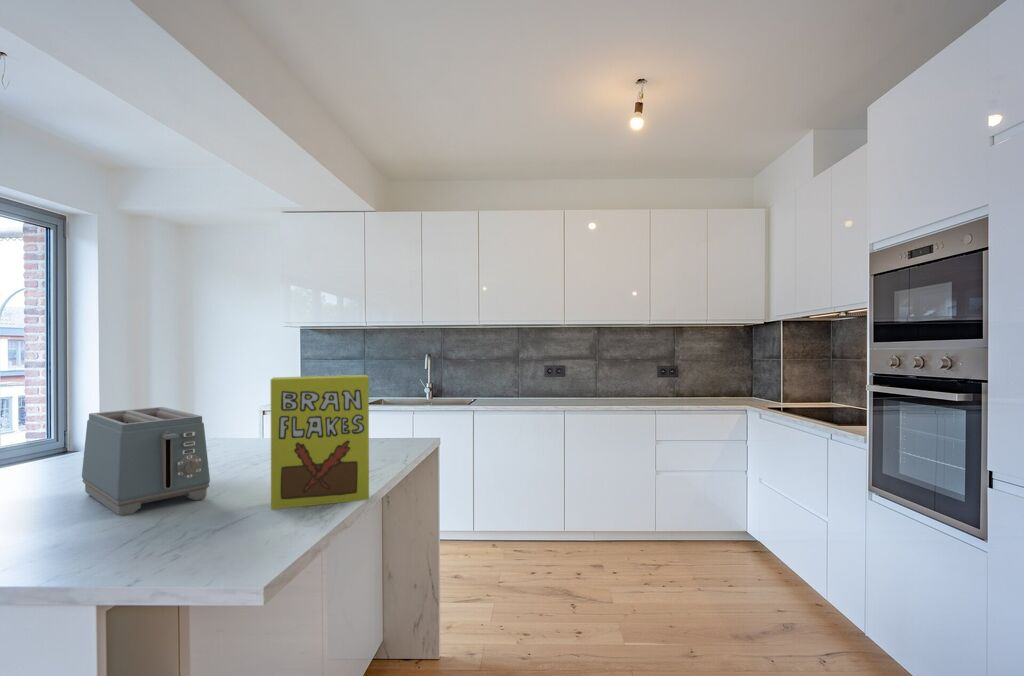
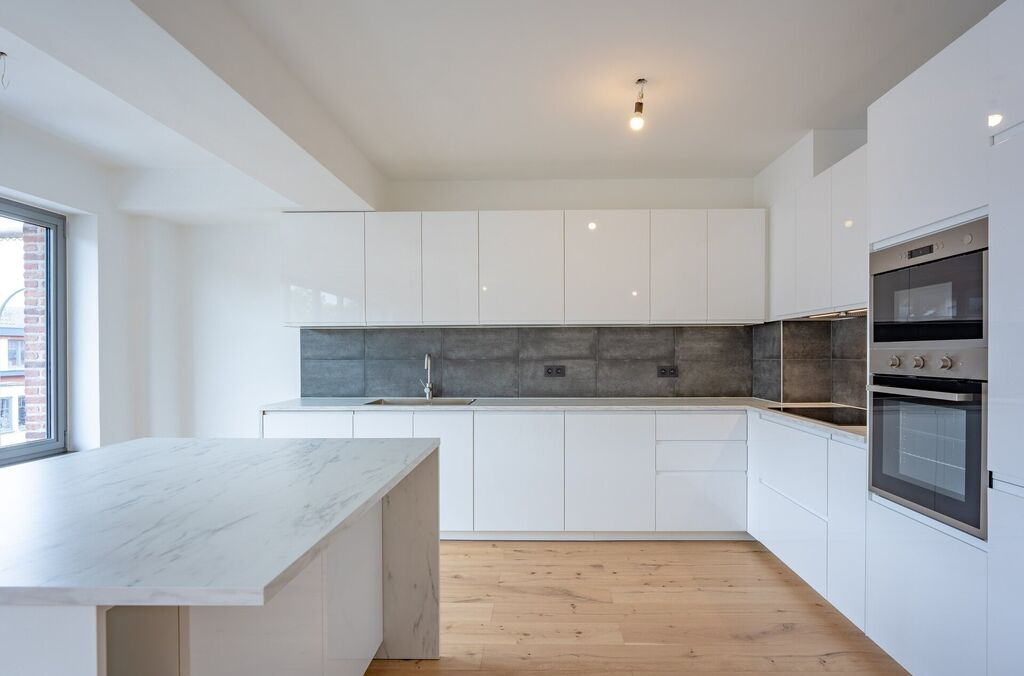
- cereal box [270,374,370,510]
- toaster [81,406,211,517]
